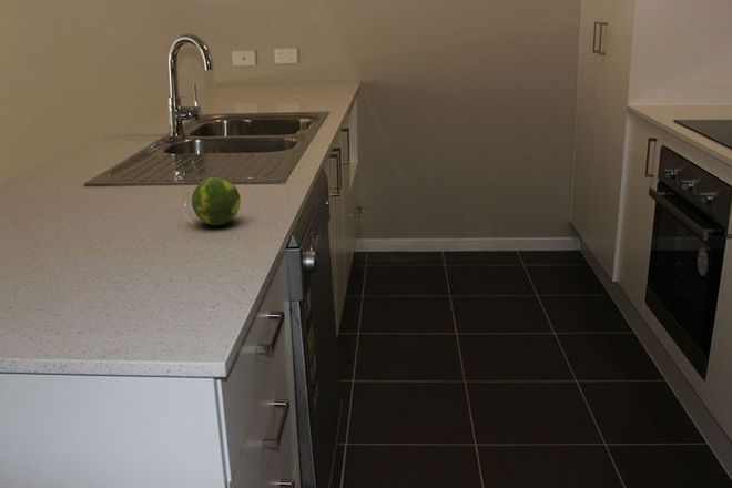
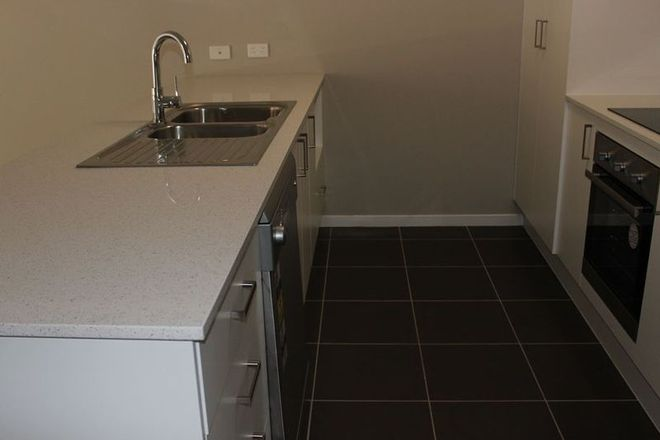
- fruit [191,176,242,226]
